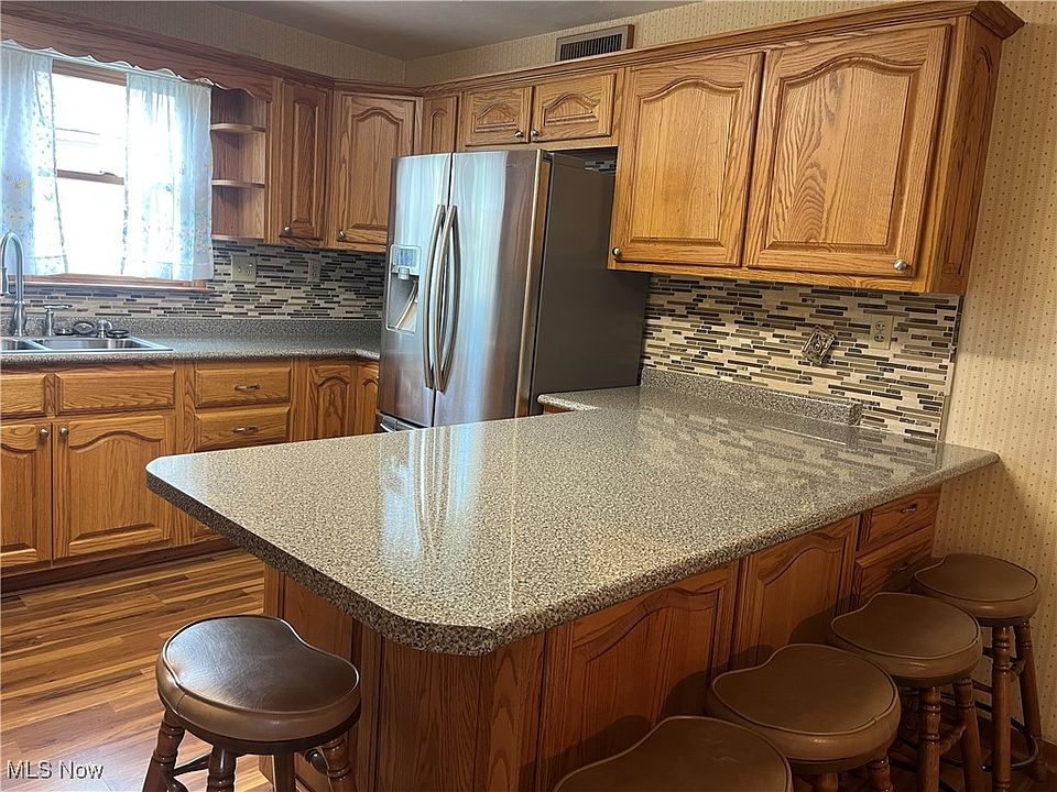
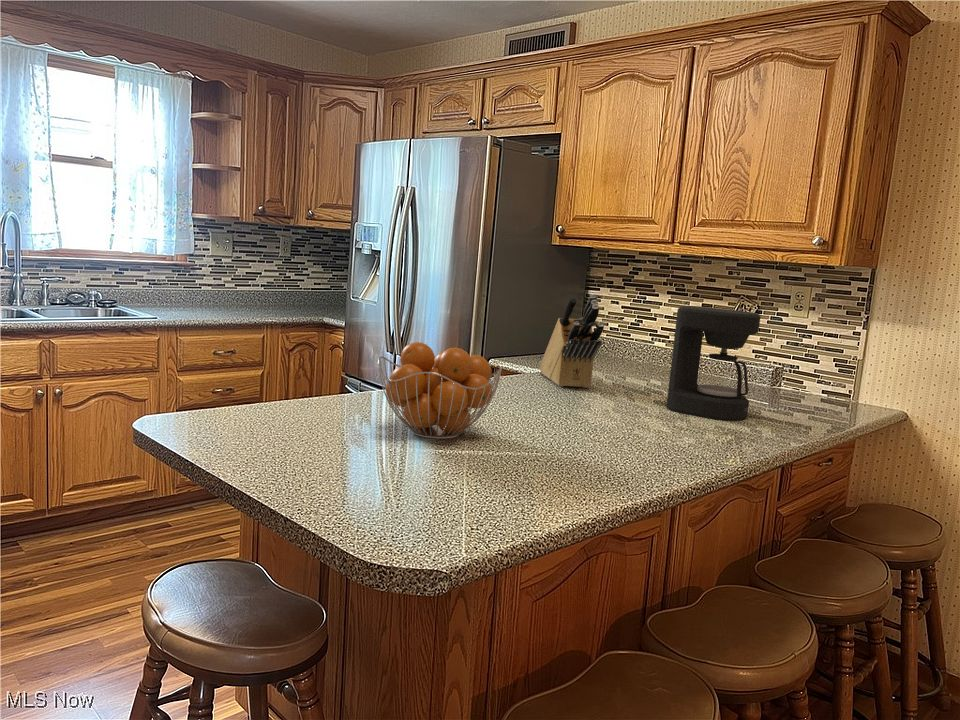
+ knife block [539,293,605,389]
+ fruit basket [377,341,503,440]
+ coffee maker [666,305,761,422]
